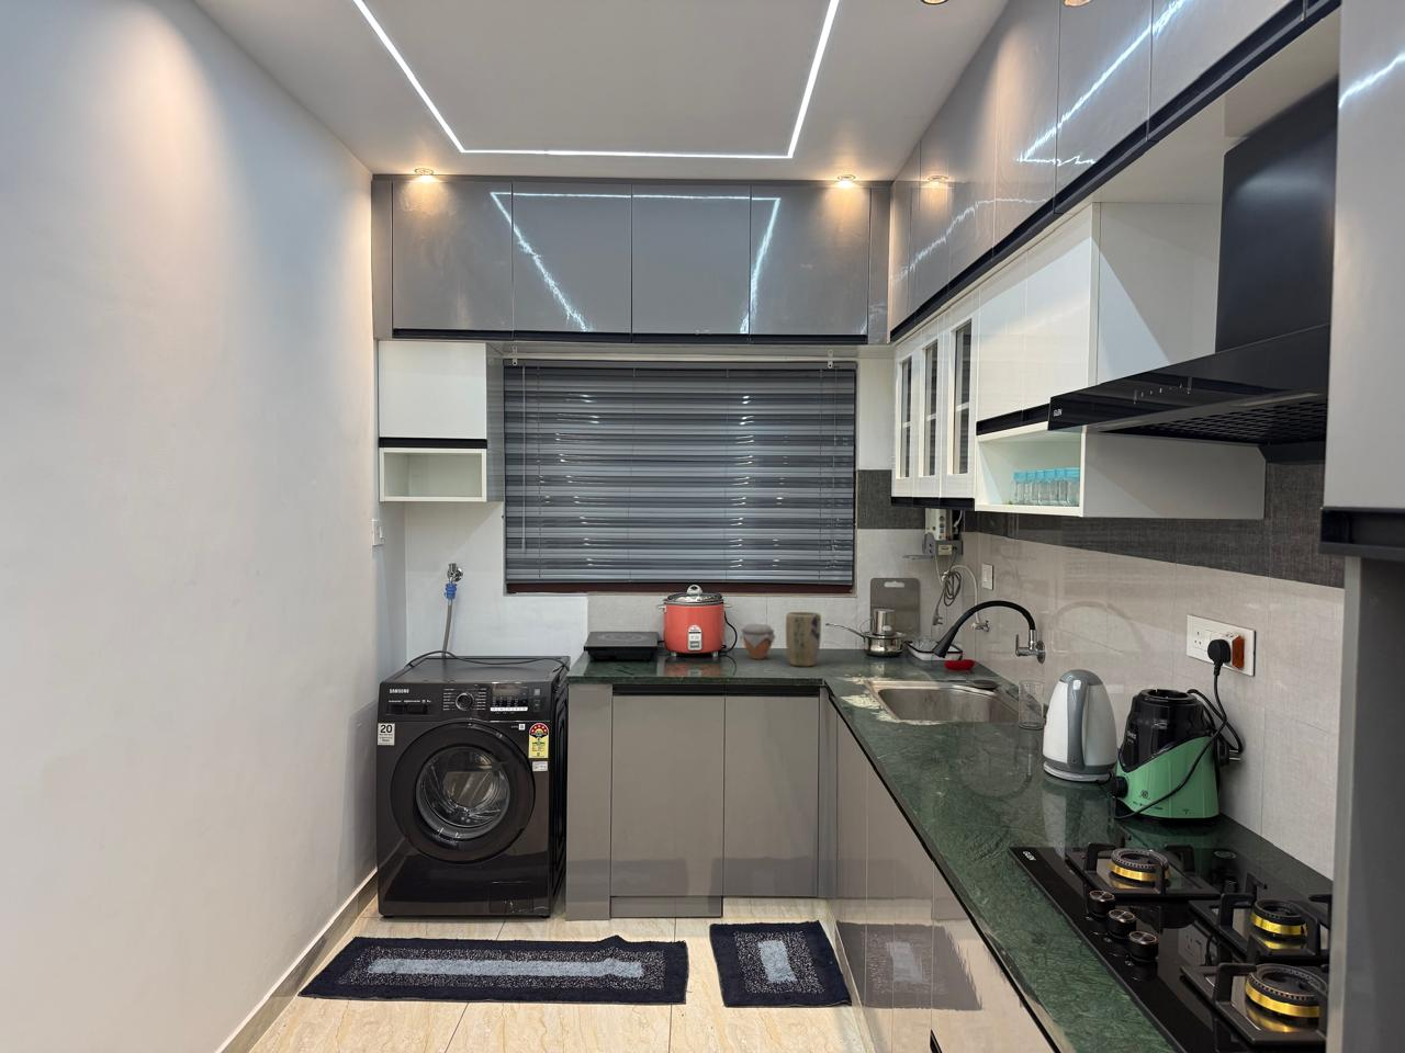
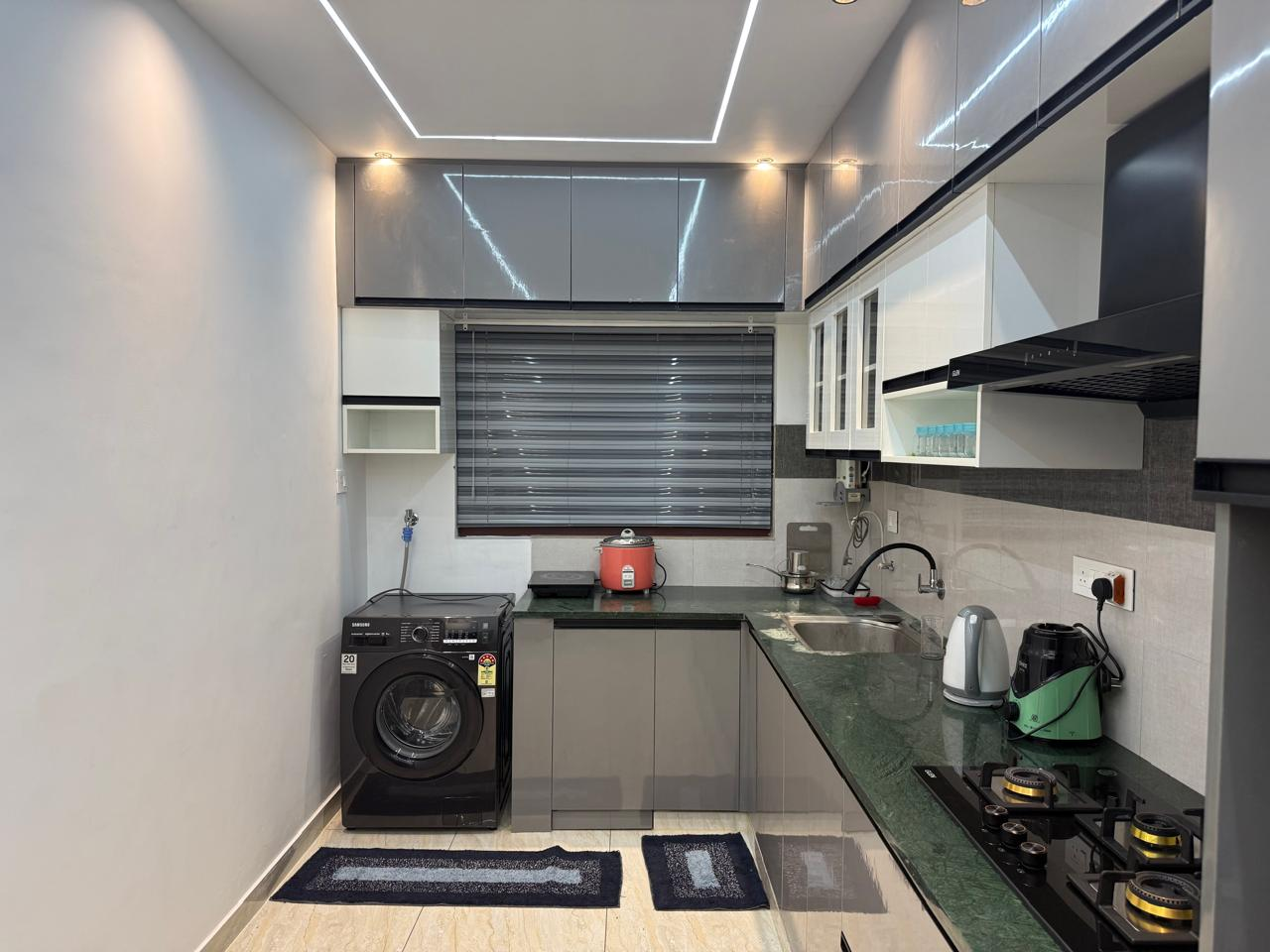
- plant pot [784,611,822,668]
- jar [739,623,777,660]
